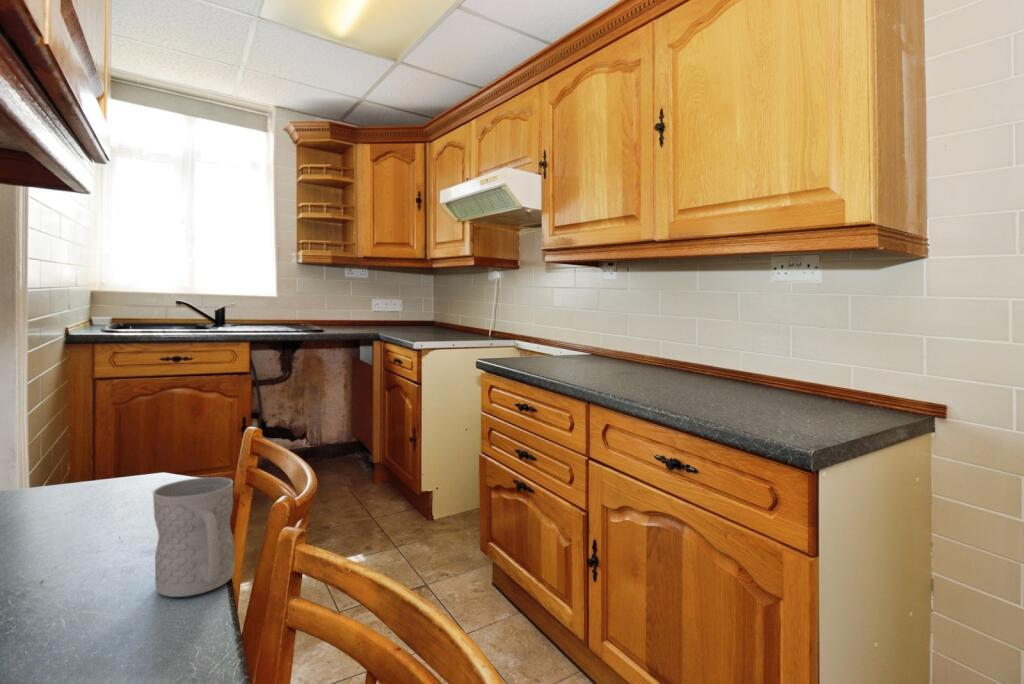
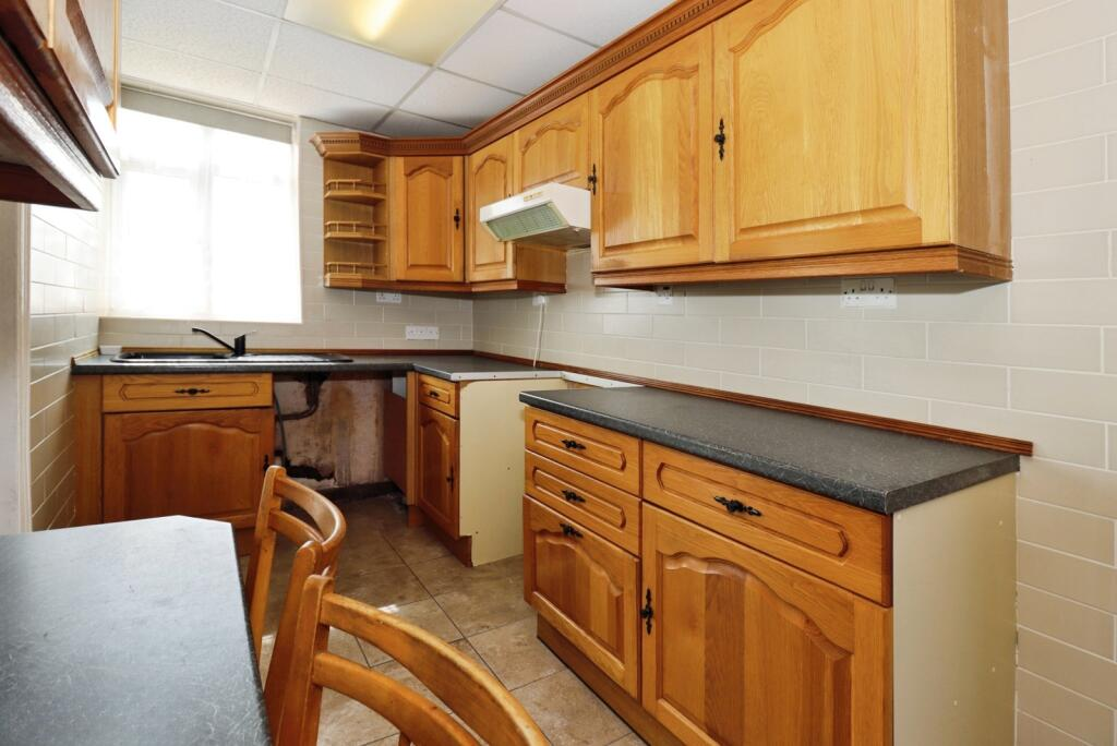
- mug [152,476,236,598]
